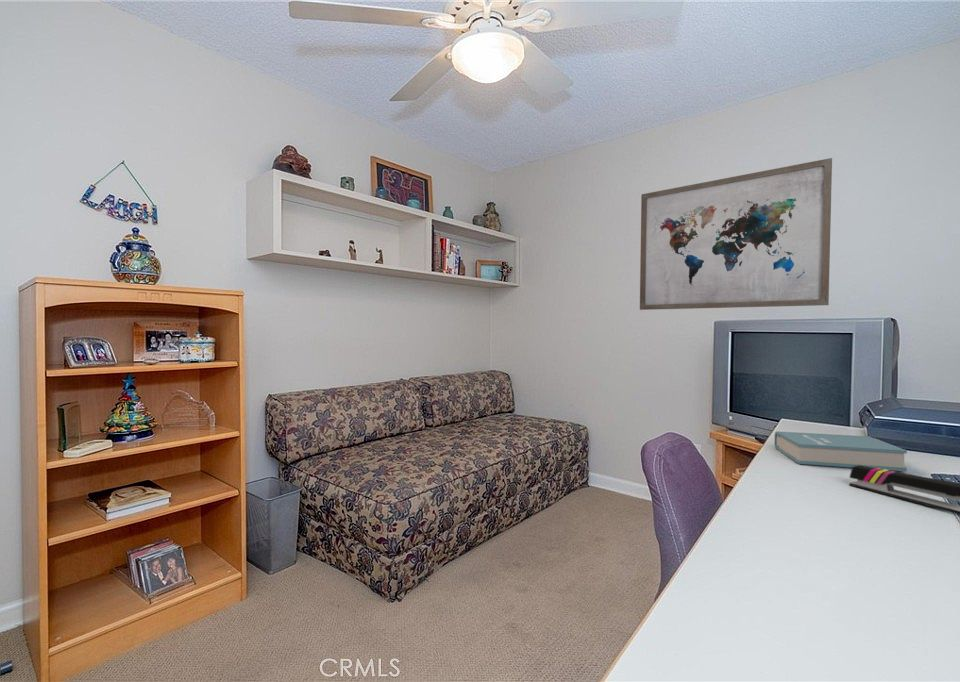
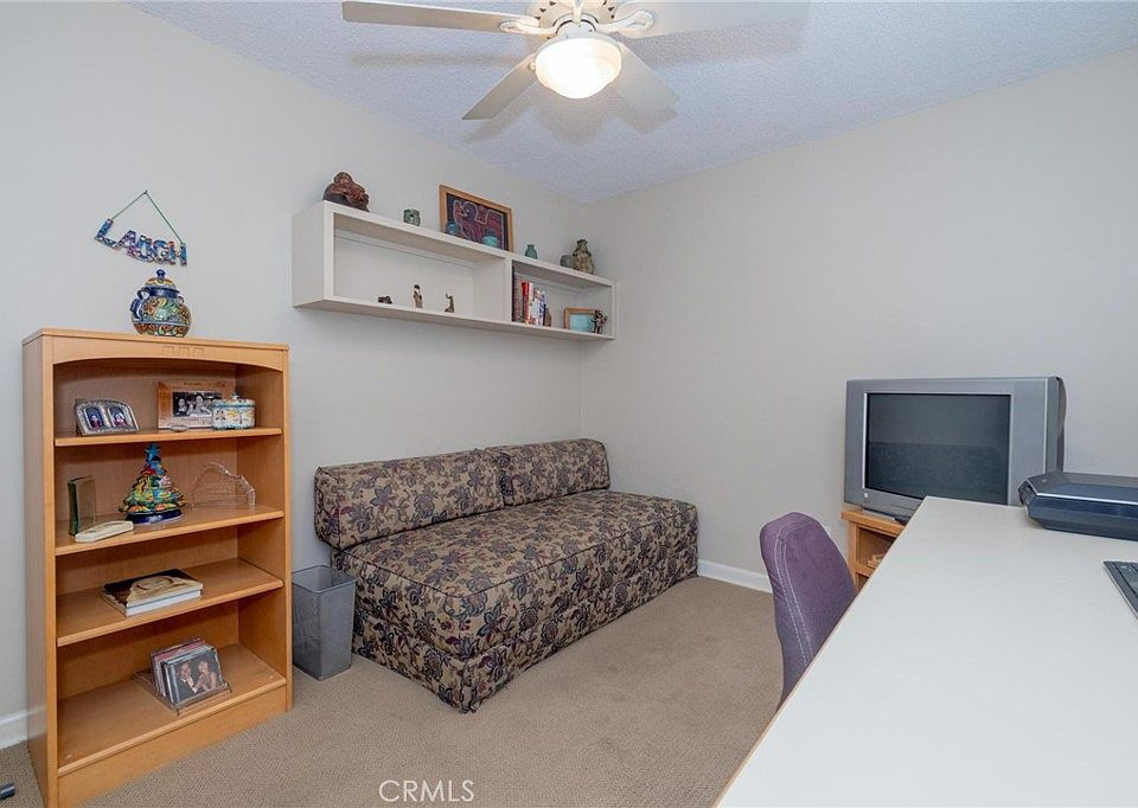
- book [773,430,908,472]
- stapler [848,465,960,515]
- wall art [639,157,833,311]
